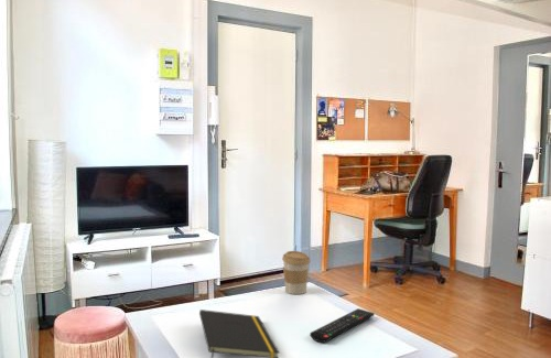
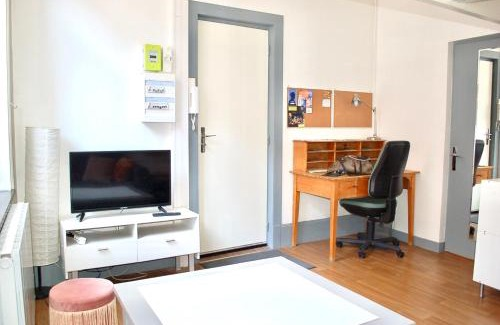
- coffee cup [281,250,311,295]
- remote control [309,307,376,344]
- notepad [198,308,281,358]
